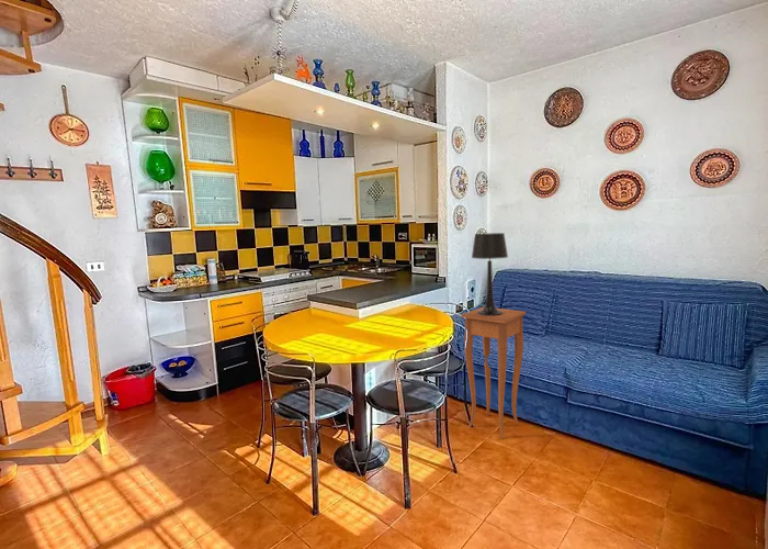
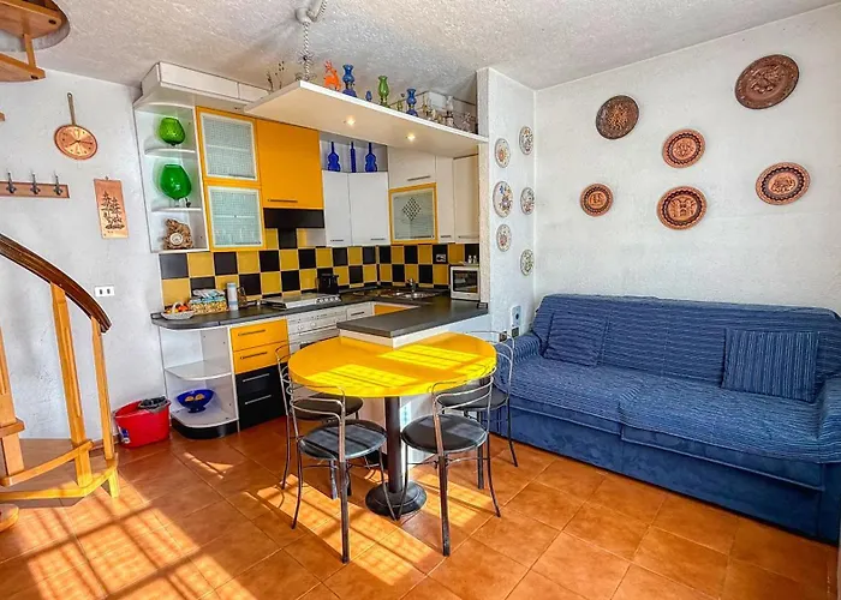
- table lamp [471,232,509,316]
- side table [460,306,527,440]
